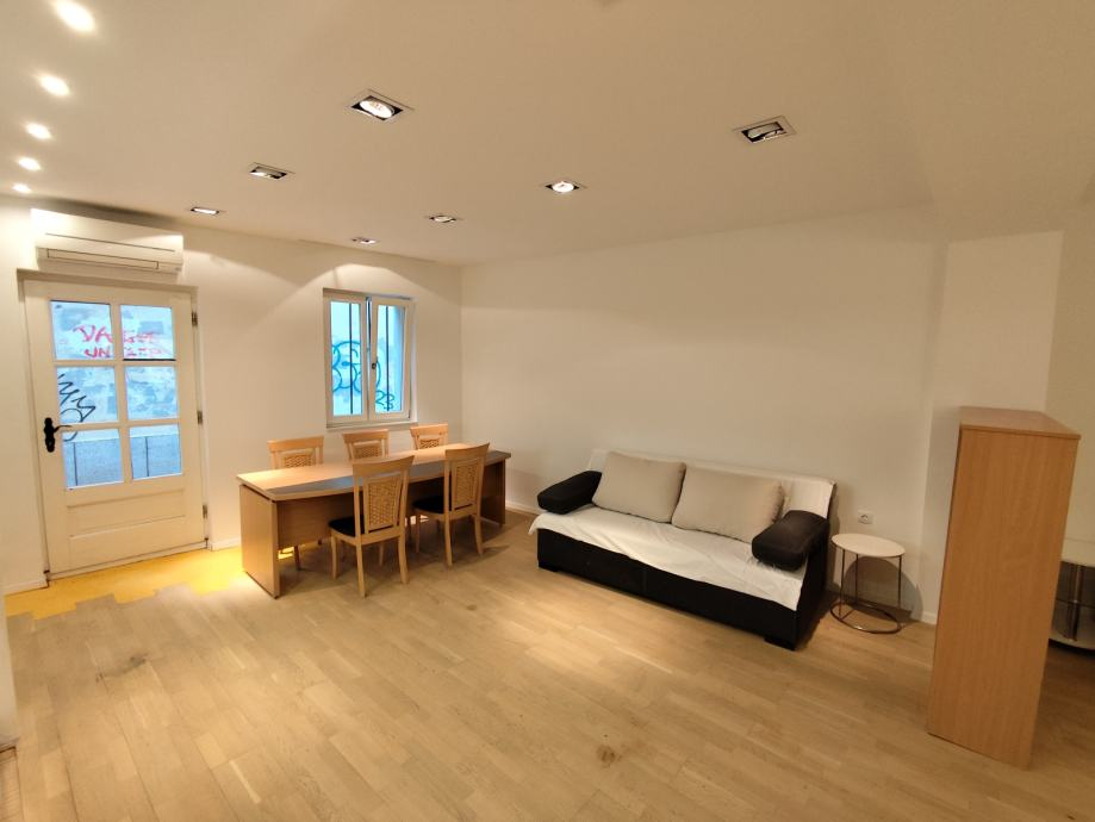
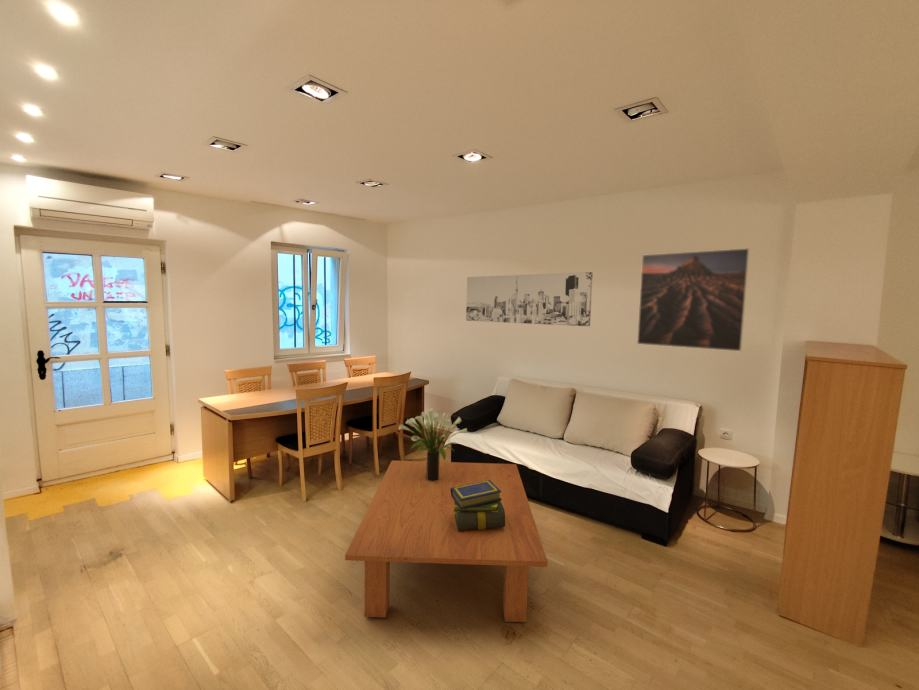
+ potted plant [398,408,468,482]
+ coffee table [344,460,548,623]
+ wall art [465,271,594,327]
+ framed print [636,247,750,352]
+ stack of books [451,480,505,531]
